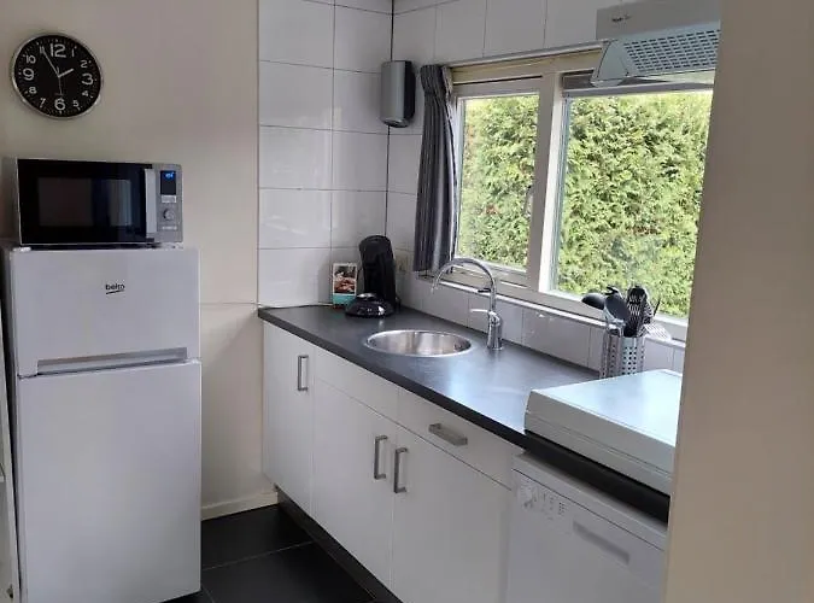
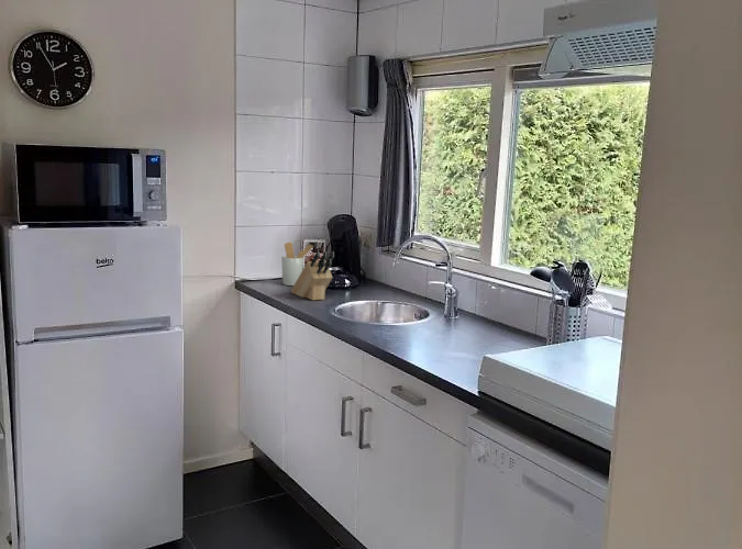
+ knife block [290,250,335,301]
+ utensil holder [280,242,314,287]
